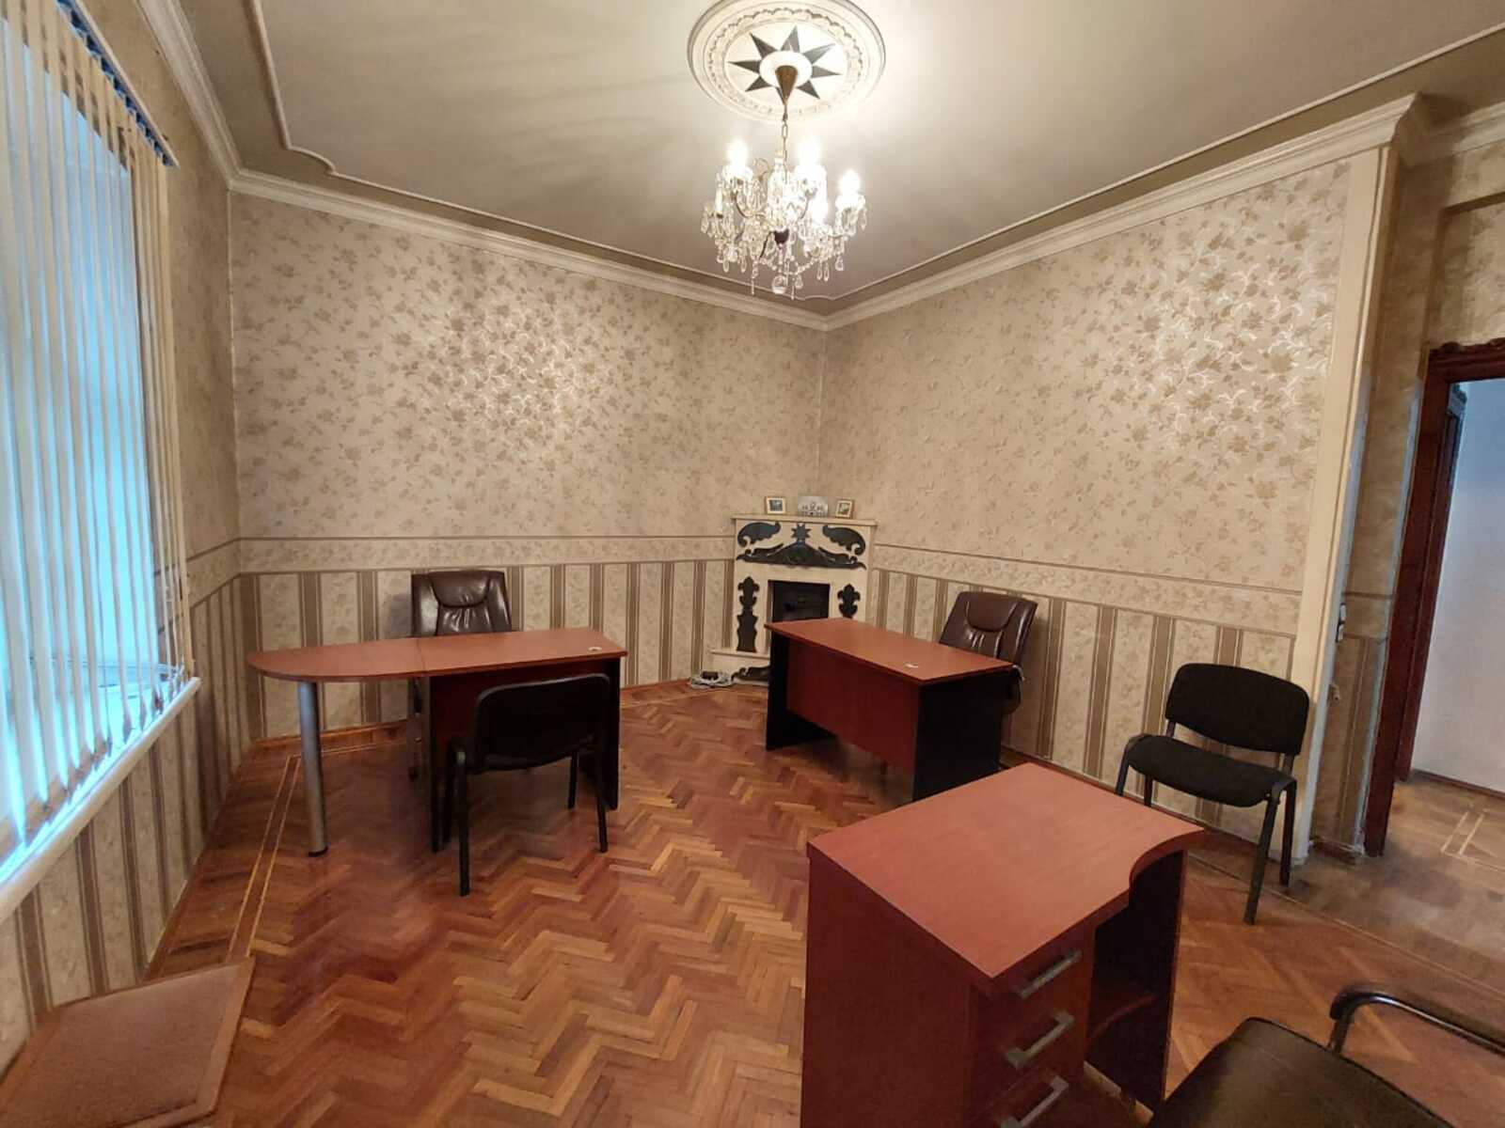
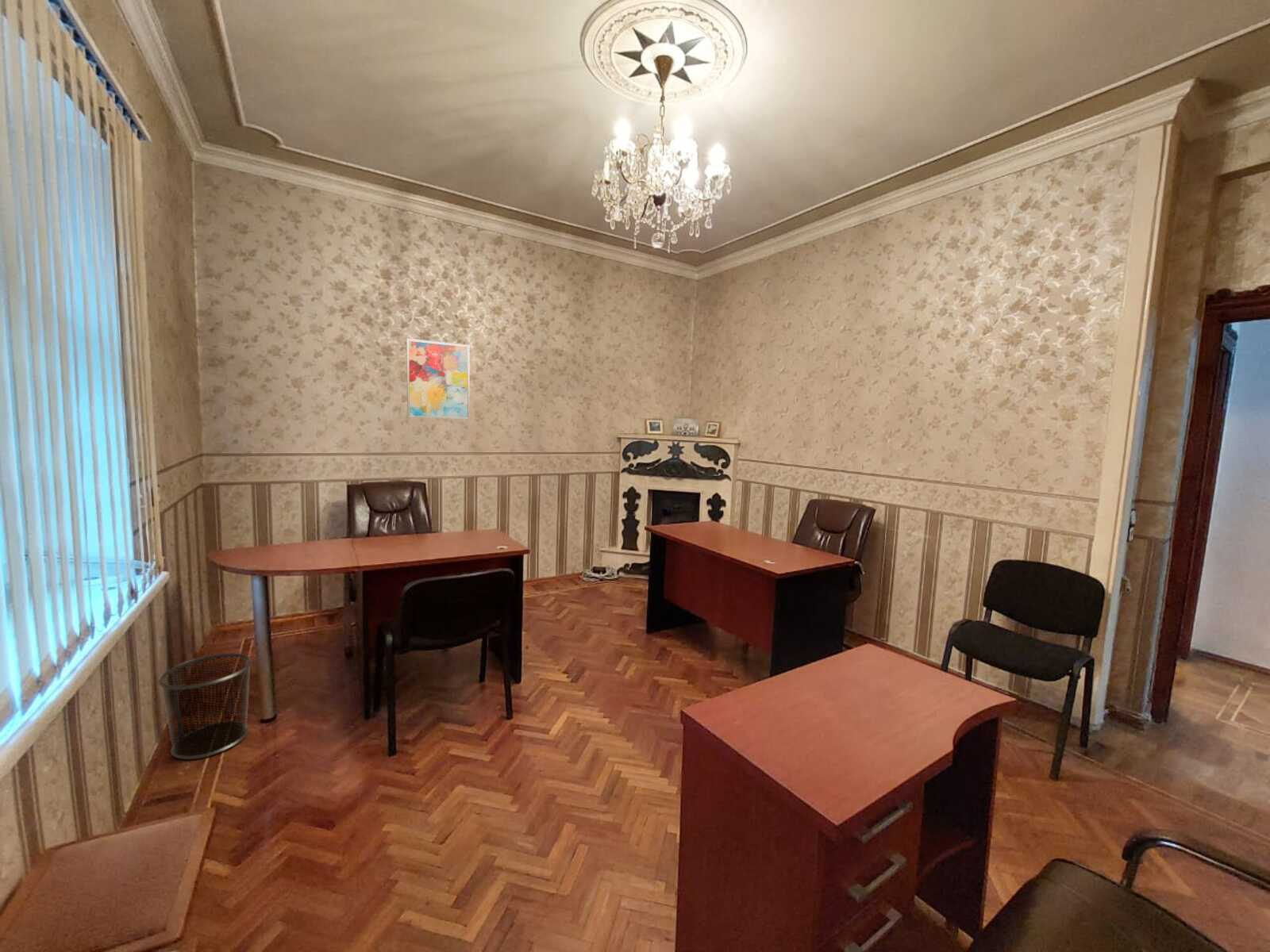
+ wall art [406,338,470,420]
+ waste bin [158,652,252,760]
